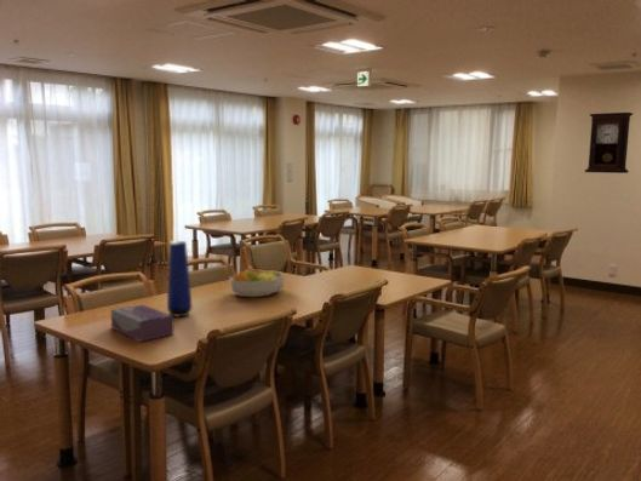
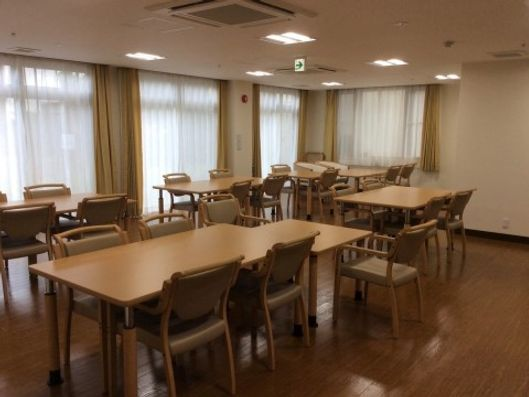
- pendulum clock [584,111,634,174]
- fruit bowl [228,268,286,298]
- tissue box [110,303,174,343]
- vase [166,240,194,317]
